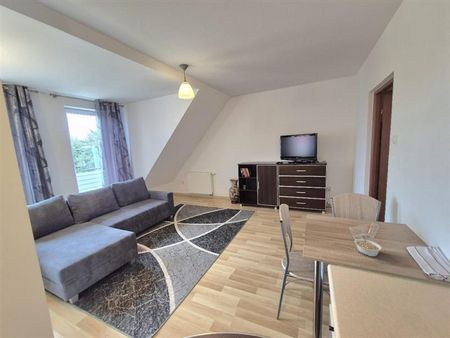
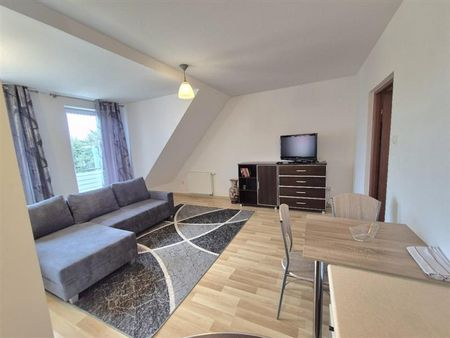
- legume [353,235,383,257]
